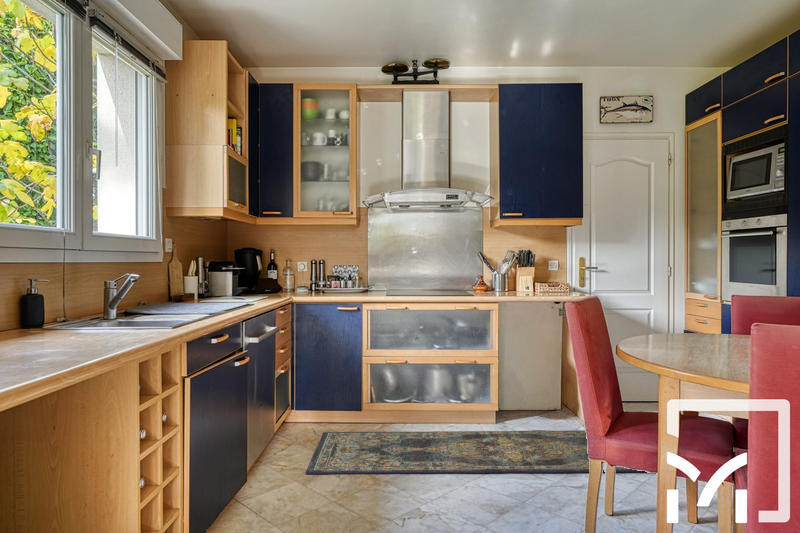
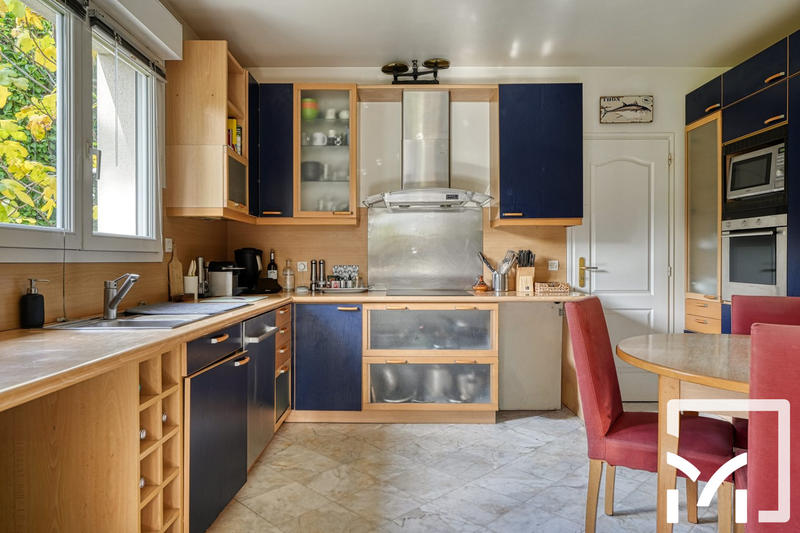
- rug [305,429,646,475]
